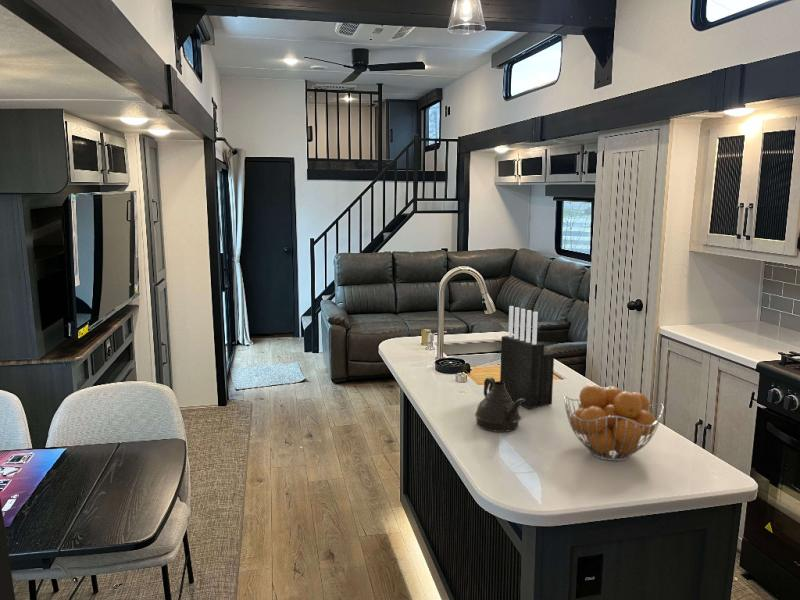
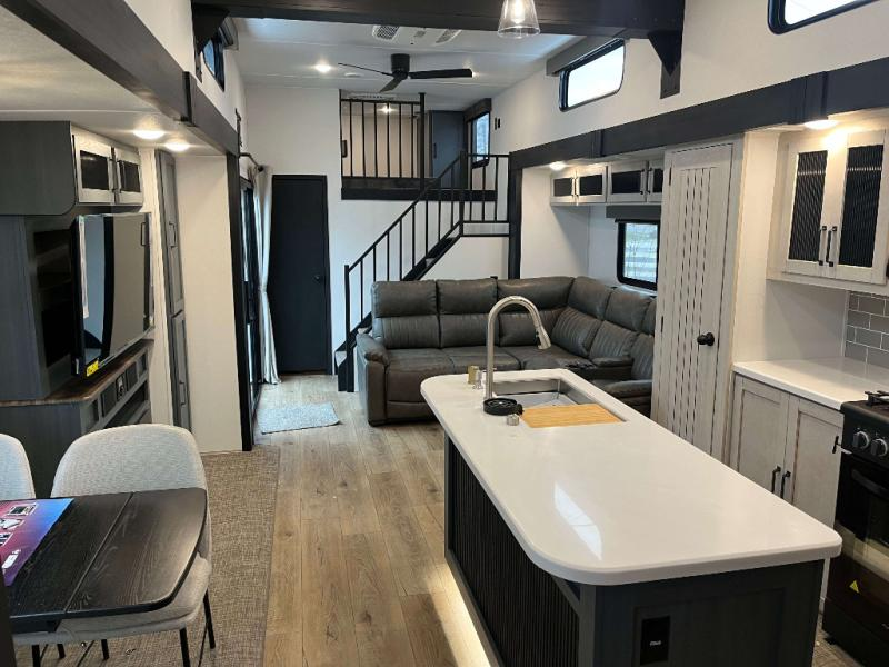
- teapot [474,376,525,433]
- knife block [499,305,555,410]
- fruit basket [563,384,665,462]
